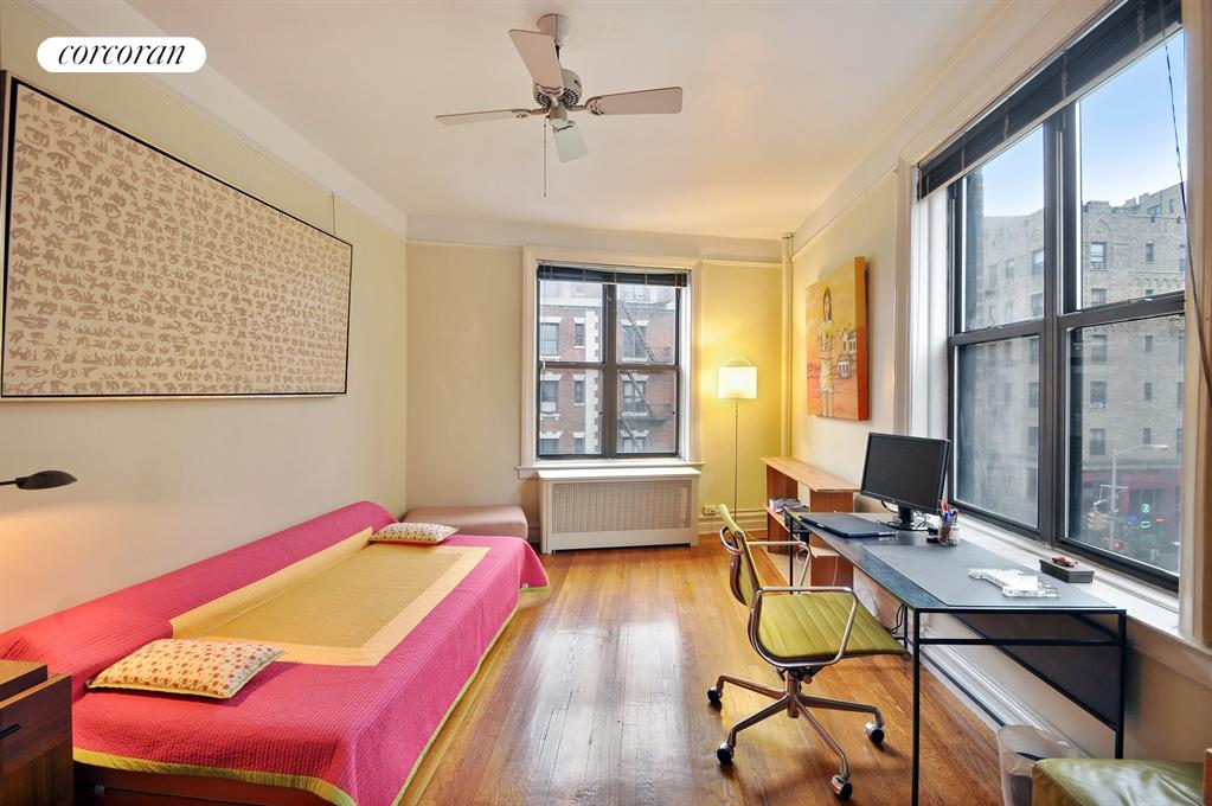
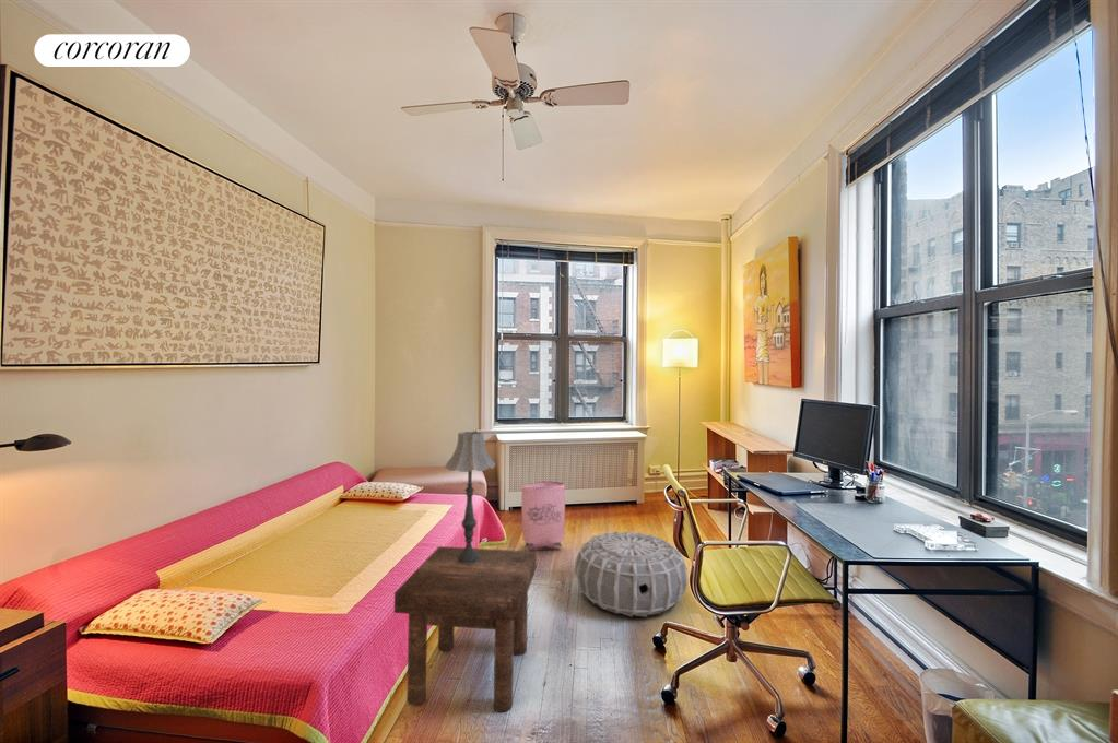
+ bag [520,480,566,552]
+ table lamp [444,431,496,565]
+ stool [393,545,538,713]
+ air purifier [574,531,689,618]
